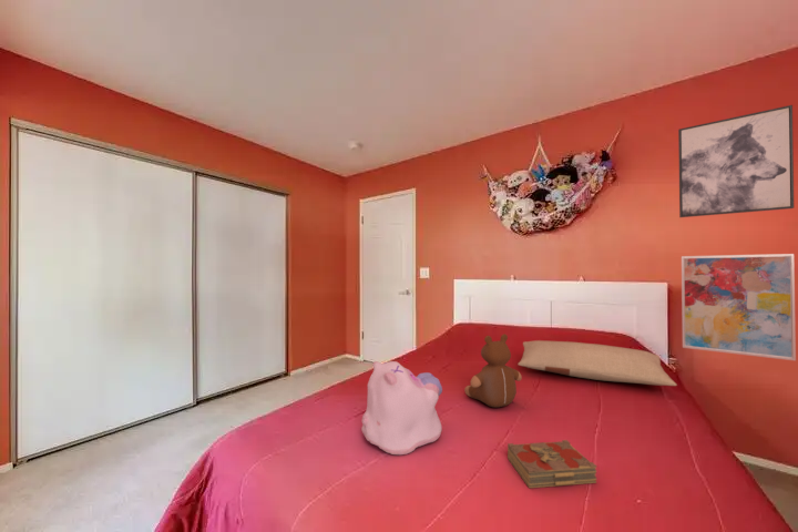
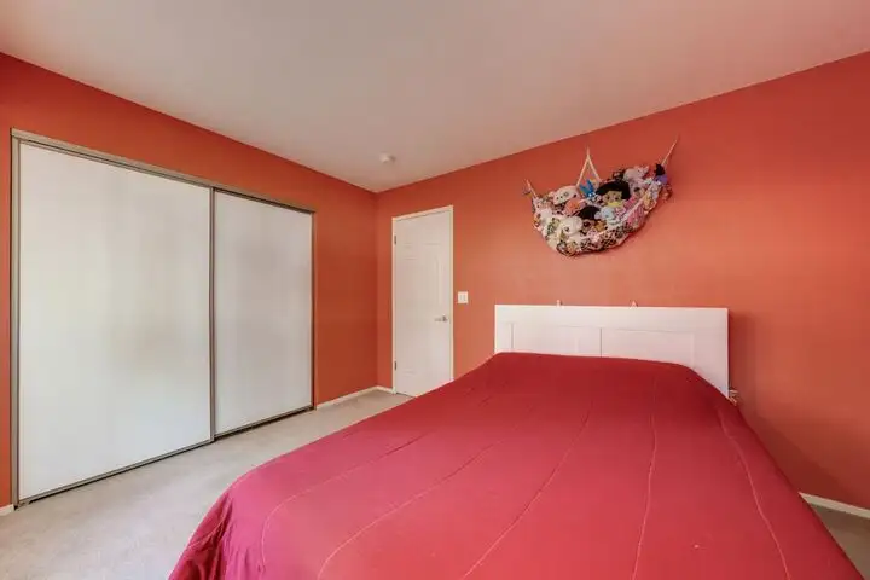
- plush toy [360,360,443,456]
- wall art [677,104,795,218]
- book [507,439,598,489]
- pillow [516,339,678,387]
- wall art [681,253,797,361]
- teddy bear [463,332,523,409]
